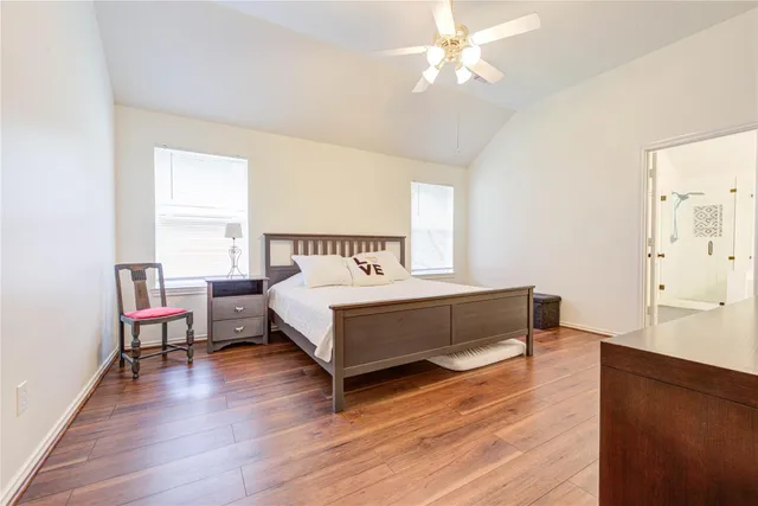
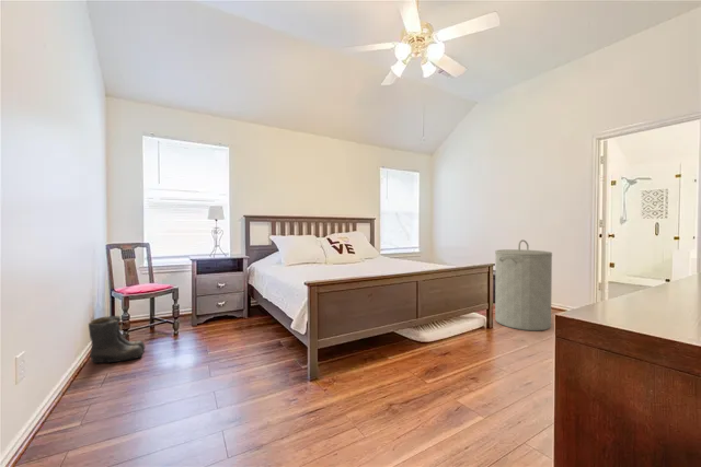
+ laundry hamper [494,238,553,331]
+ boots [88,315,146,364]
